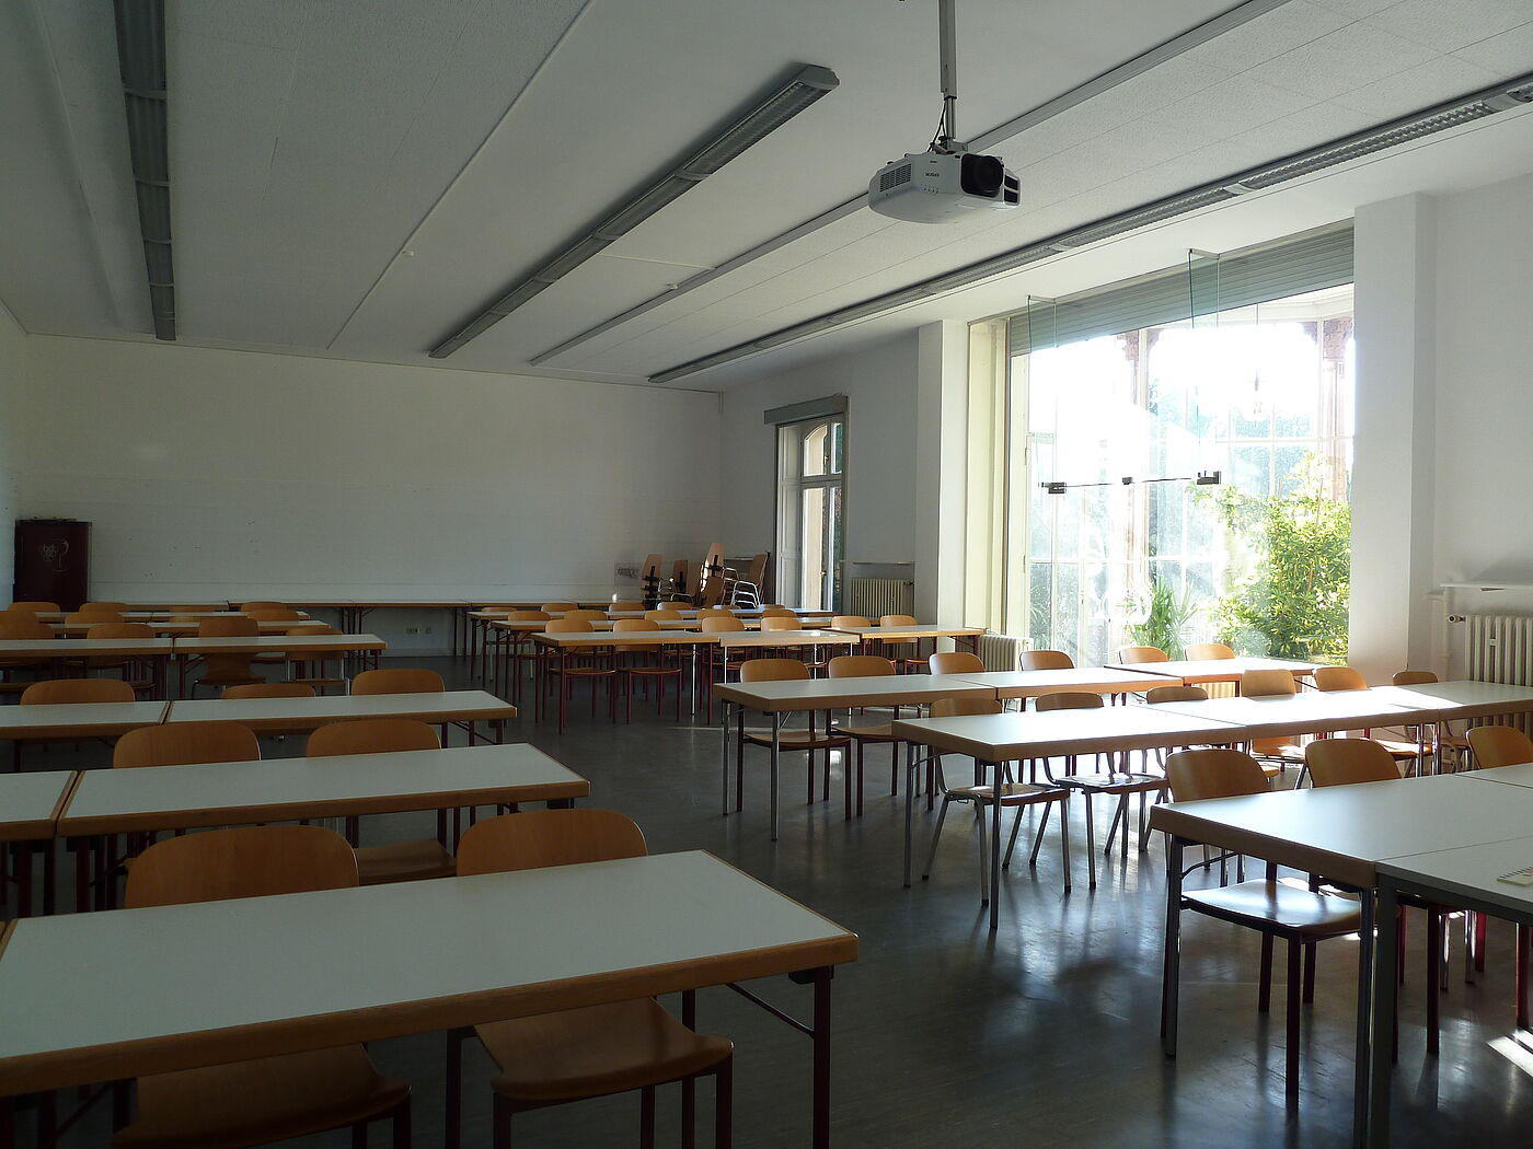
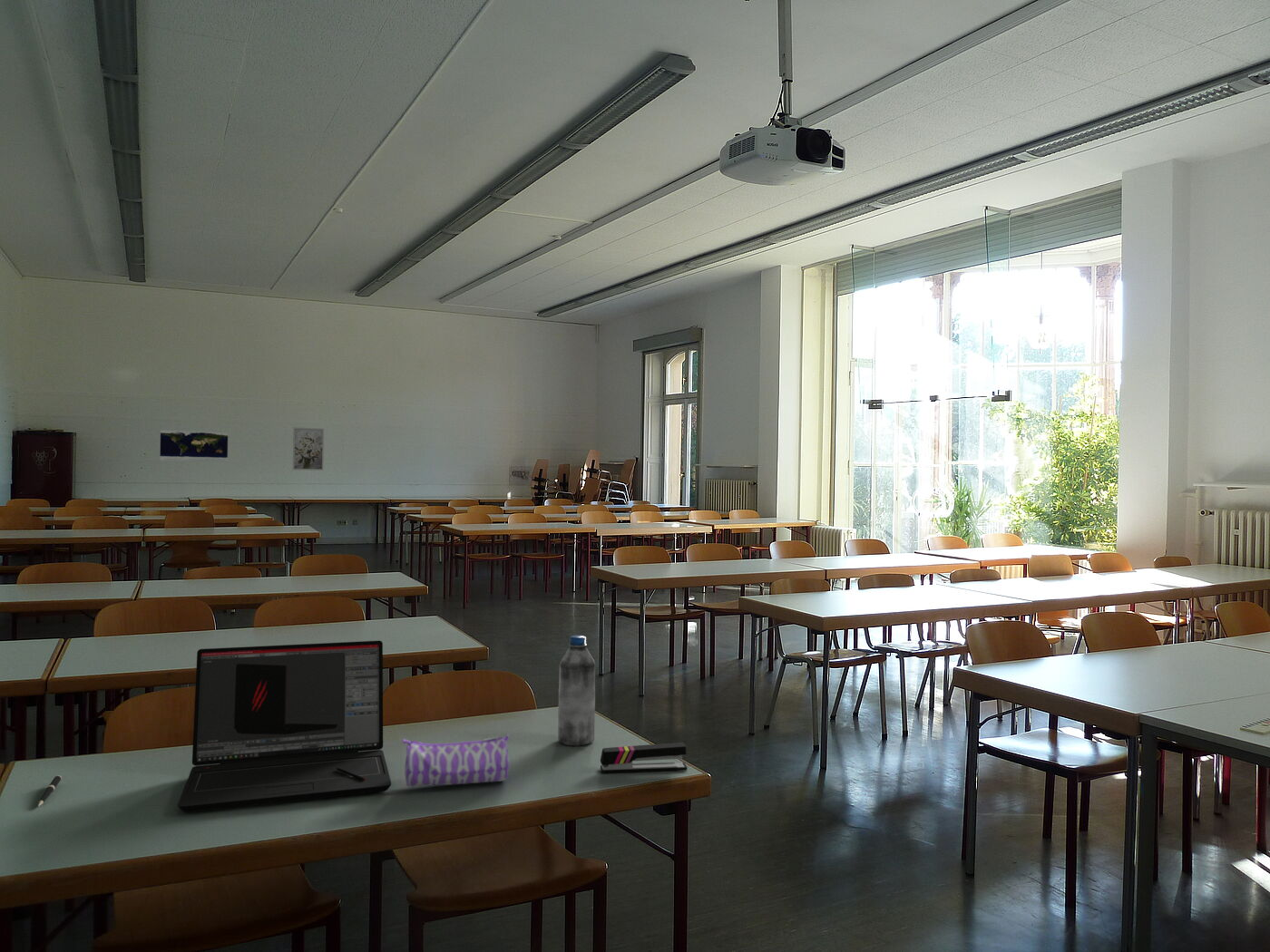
+ water bottle [557,635,596,747]
+ pen [37,774,63,807]
+ map [159,429,229,463]
+ wall art [291,426,325,471]
+ stapler [600,742,688,773]
+ laptop [177,640,392,813]
+ pencil case [402,733,510,788]
